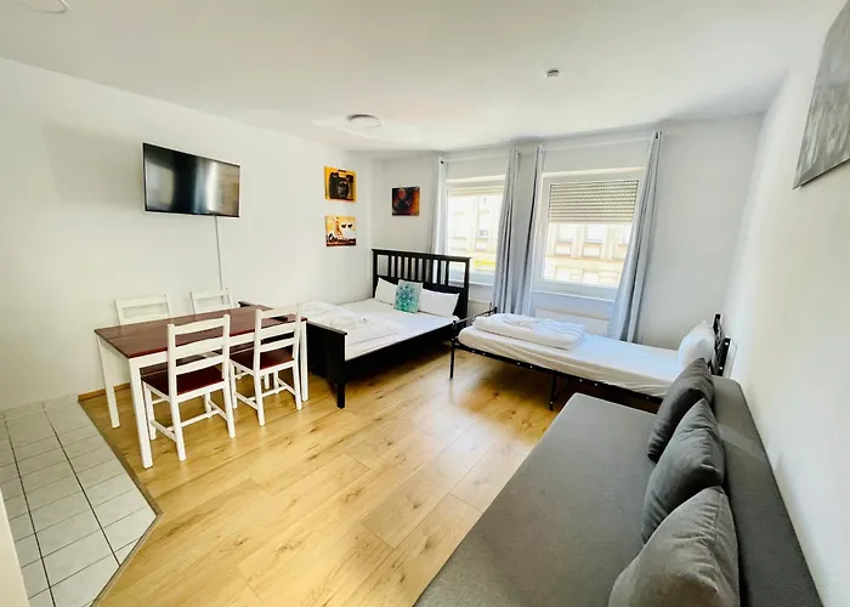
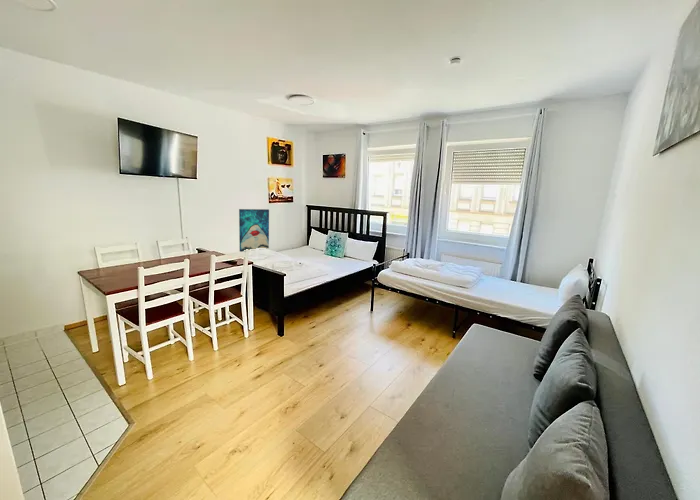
+ wall art [238,208,270,253]
